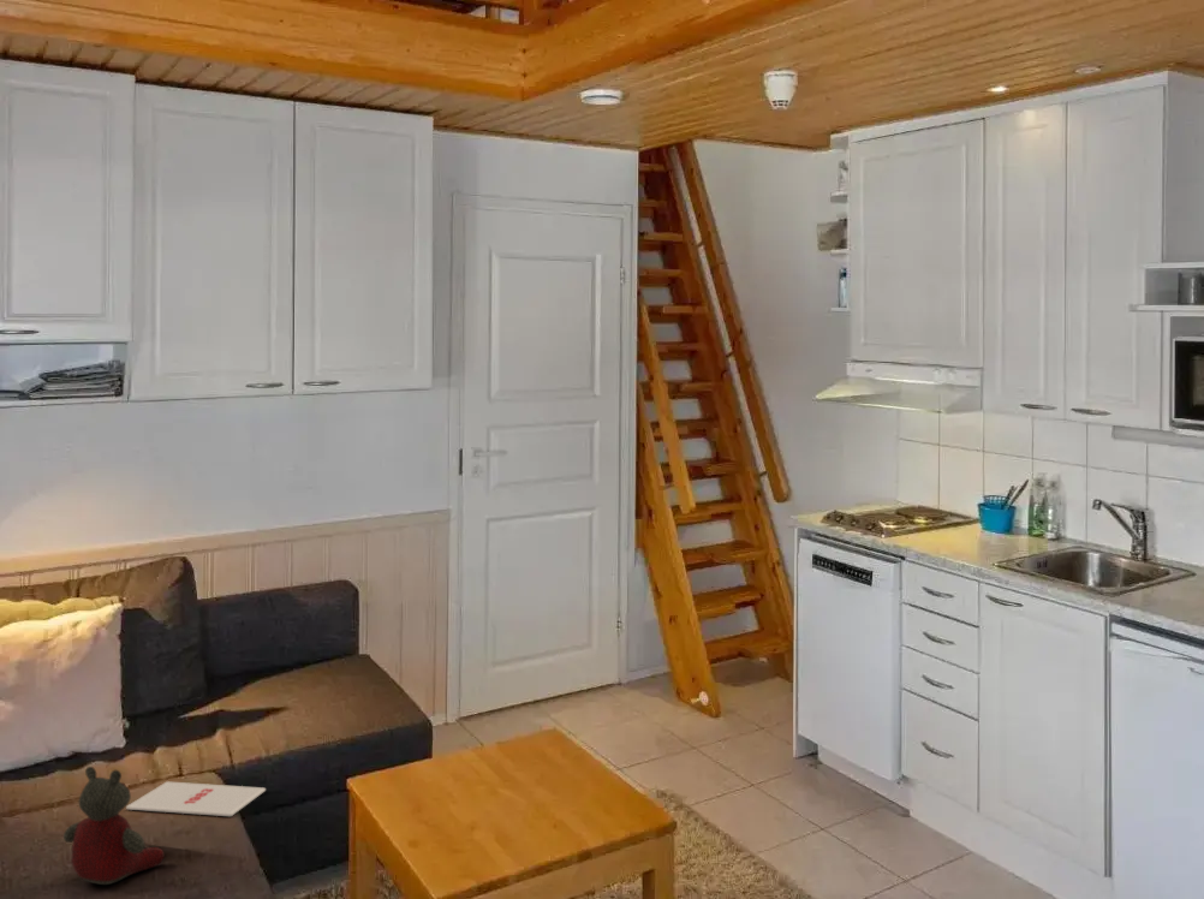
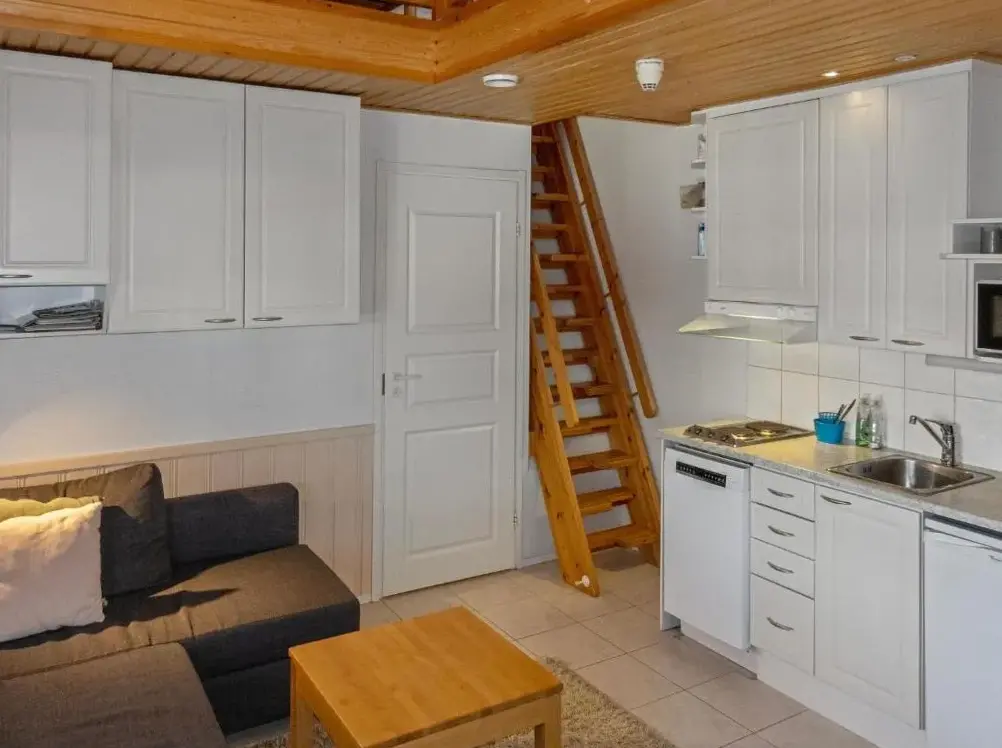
- magazine [125,780,267,817]
- stuffed bear [62,766,166,886]
